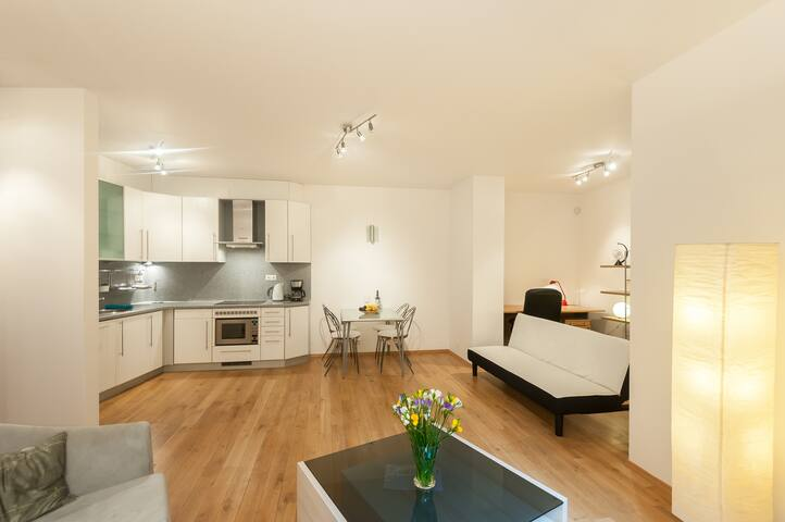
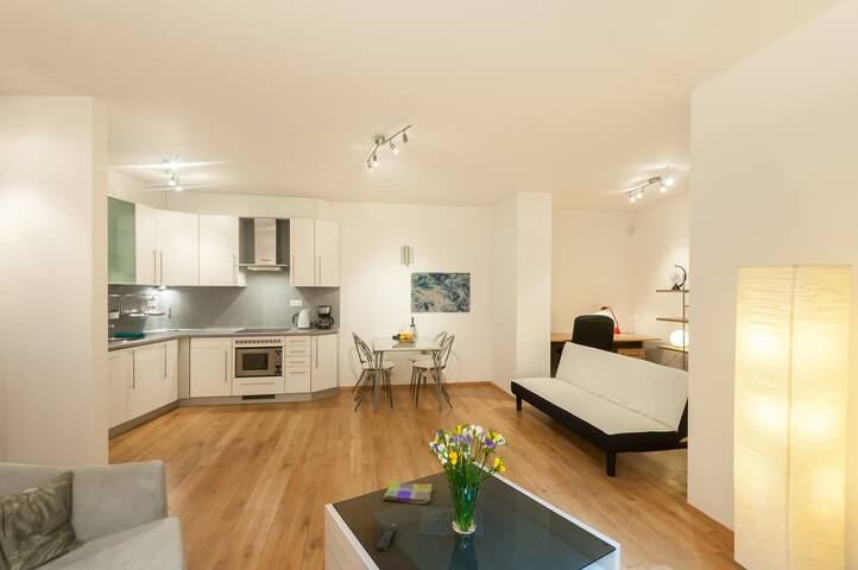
+ wall art [410,271,472,314]
+ remote control [376,522,398,551]
+ dish towel [381,480,434,505]
